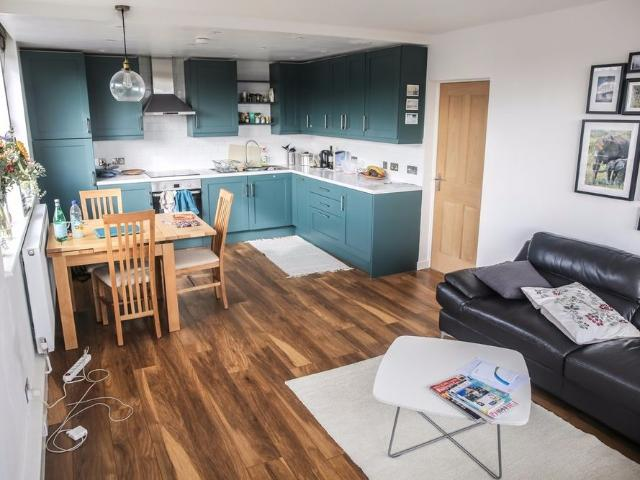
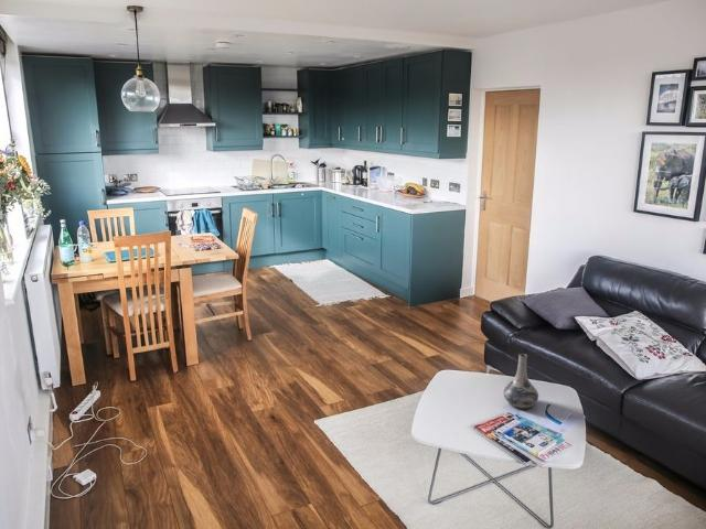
+ decorative vase [503,353,539,410]
